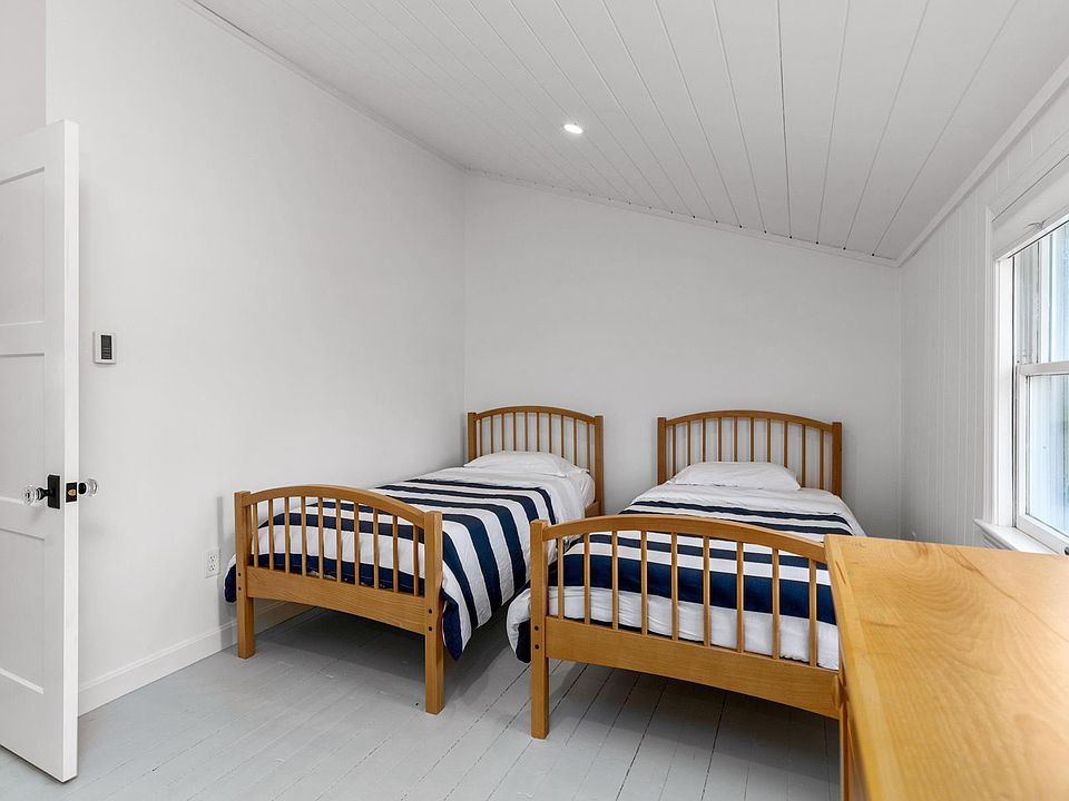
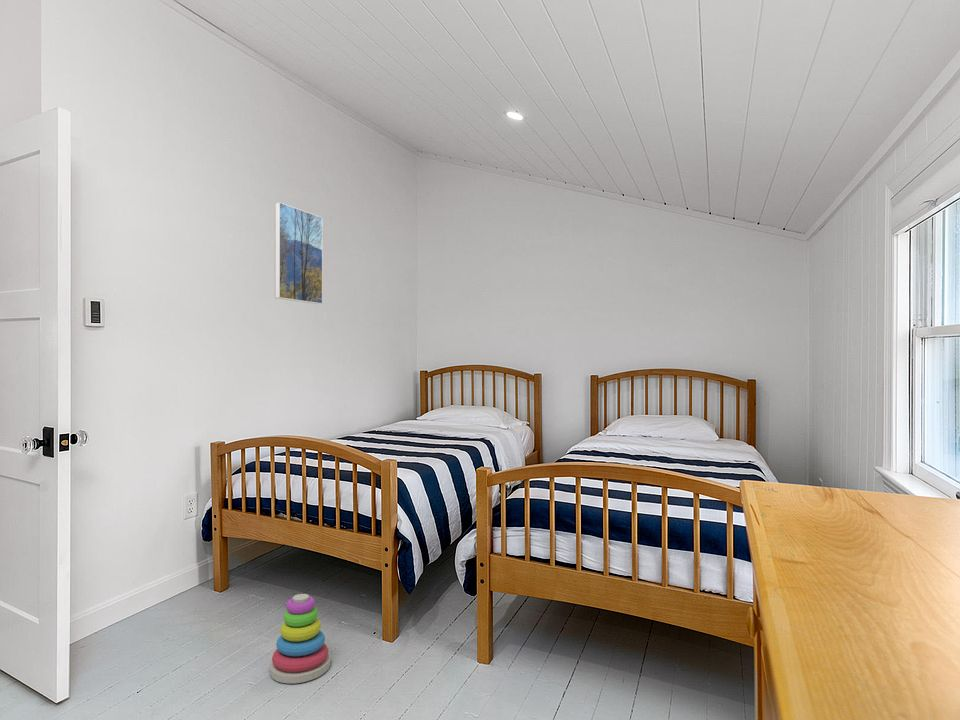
+ stacking toy [269,593,332,684]
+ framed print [274,201,324,305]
